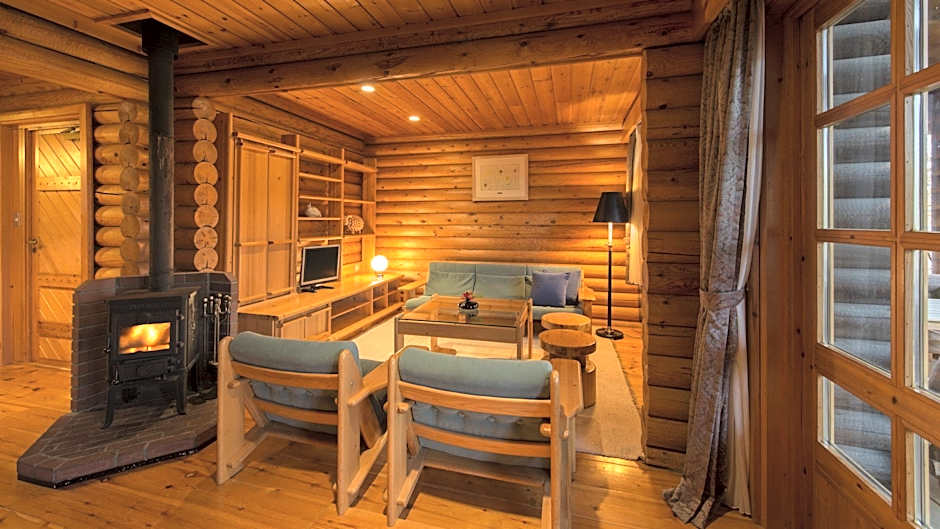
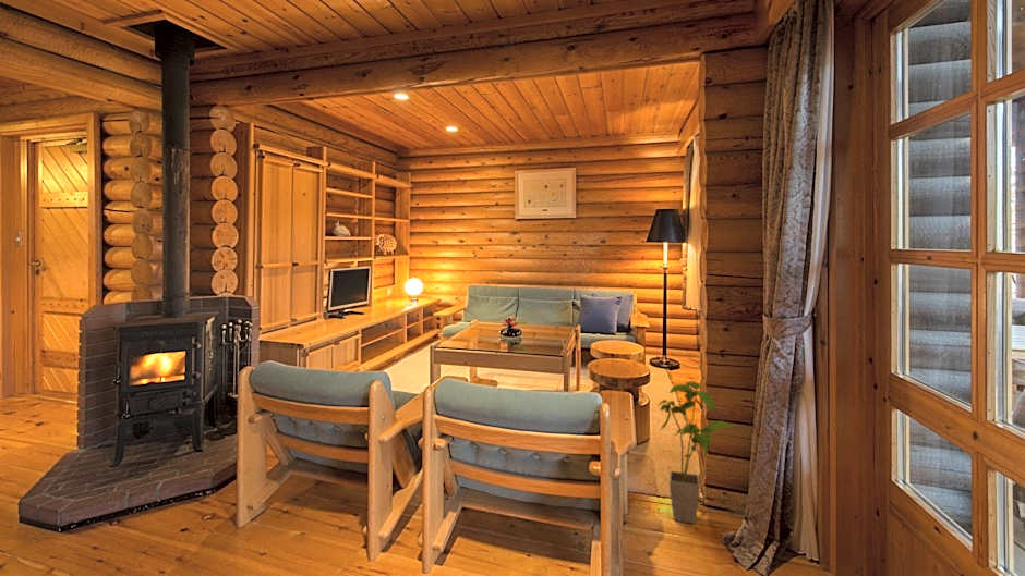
+ house plant [656,380,735,525]
